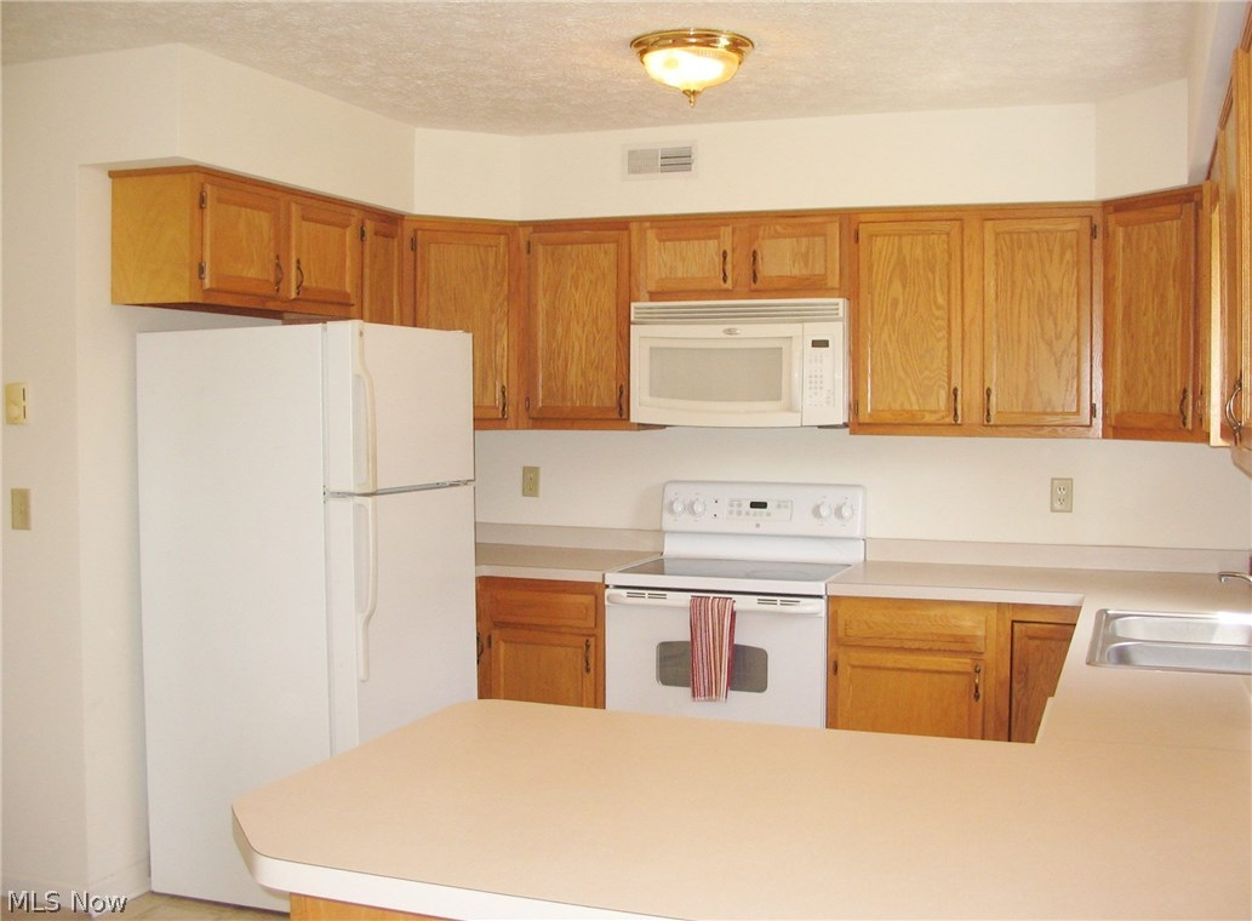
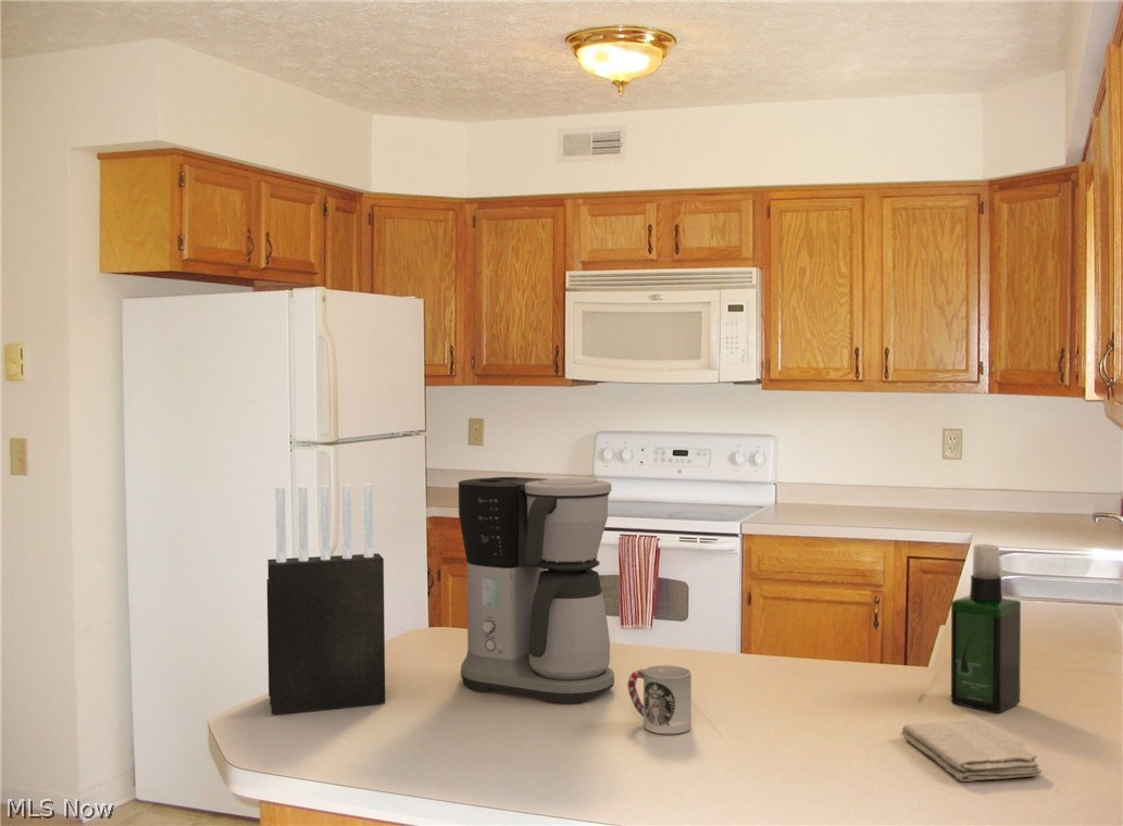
+ knife block [266,483,386,715]
+ washcloth [900,718,1043,783]
+ coffee maker [458,476,615,704]
+ spray bottle [950,543,1022,714]
+ cup [626,664,692,735]
